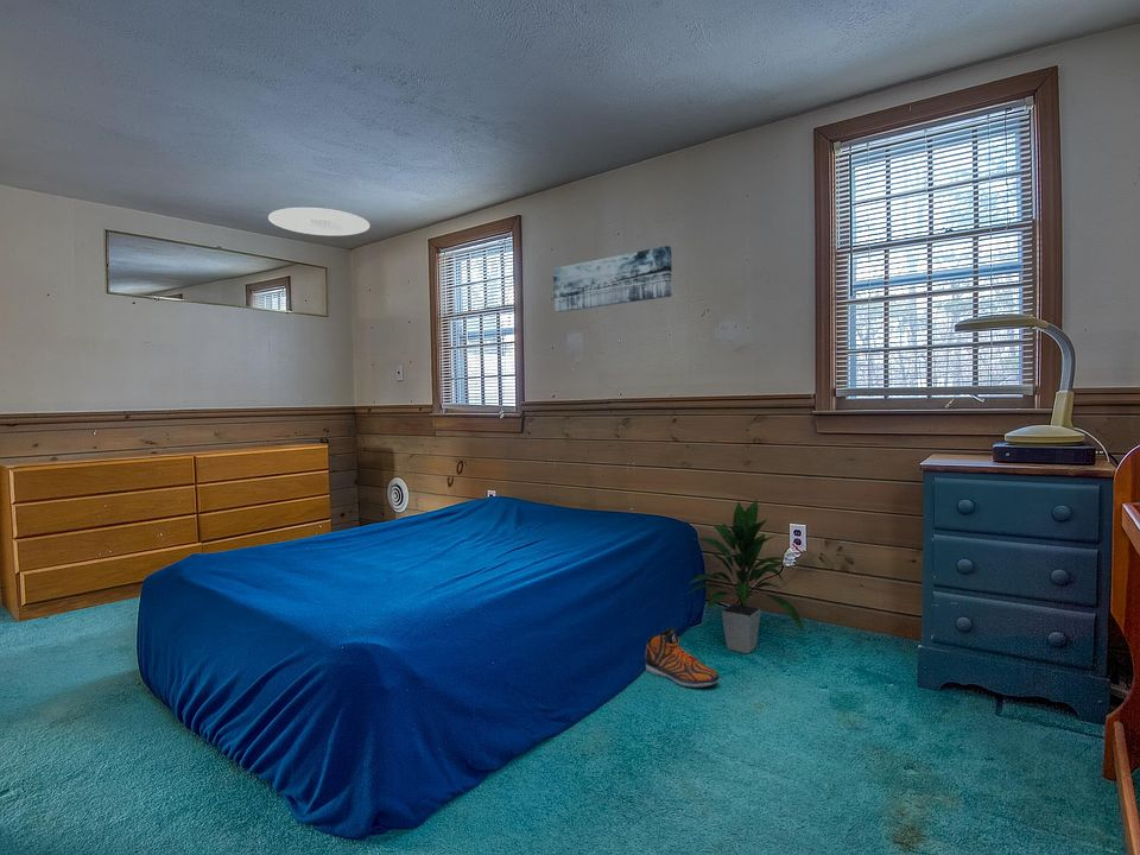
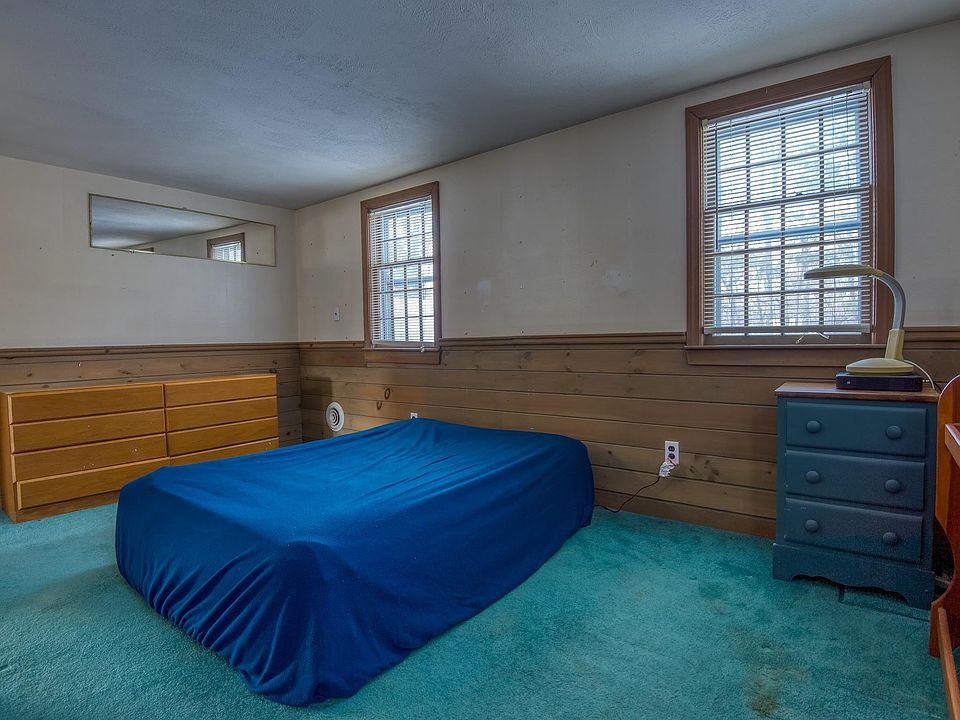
- sneaker [644,627,721,689]
- indoor plant [686,498,805,654]
- wall art [552,245,673,314]
- ceiling light [267,207,370,236]
